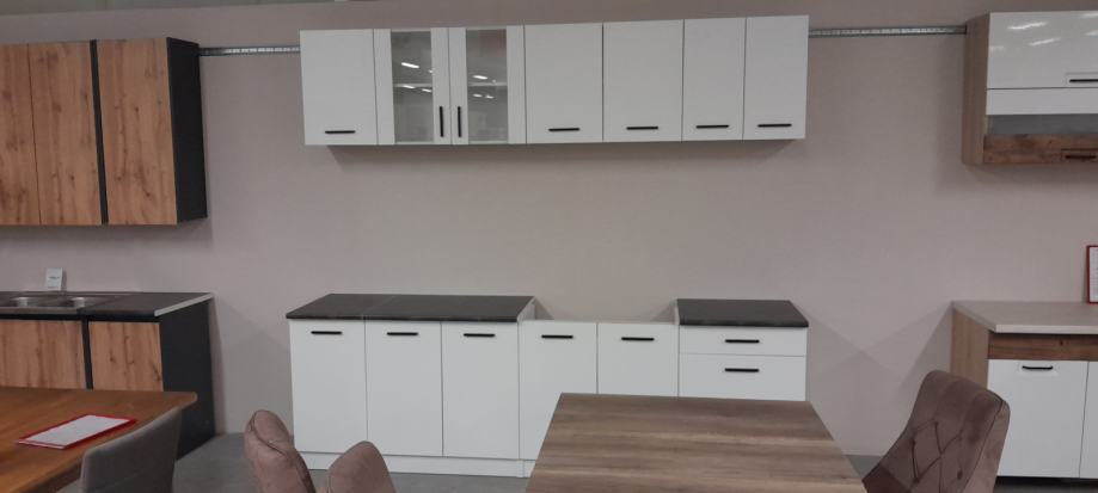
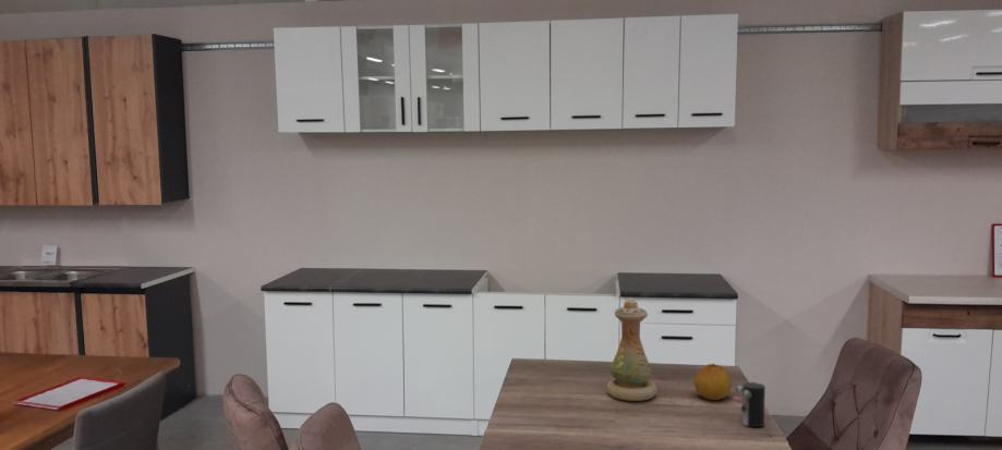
+ cup [732,381,766,428]
+ fruit [693,363,733,401]
+ vase [606,296,659,402]
